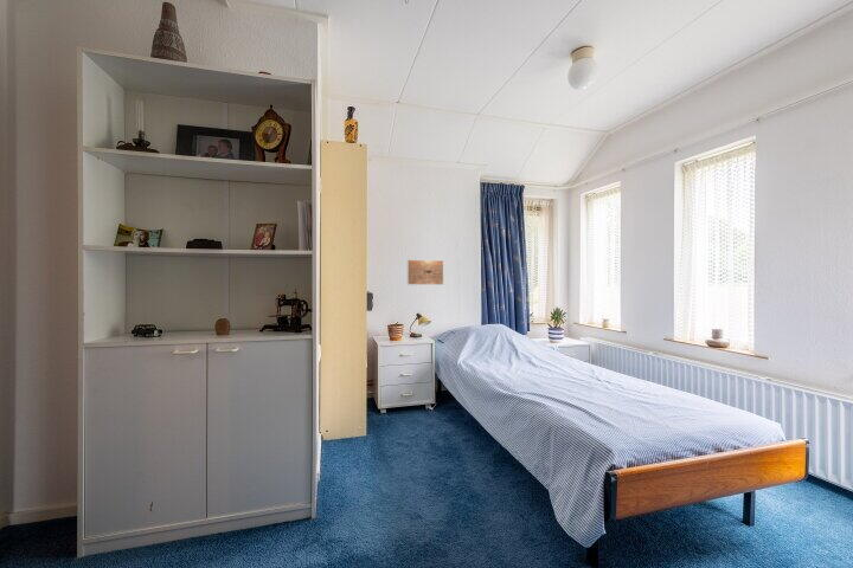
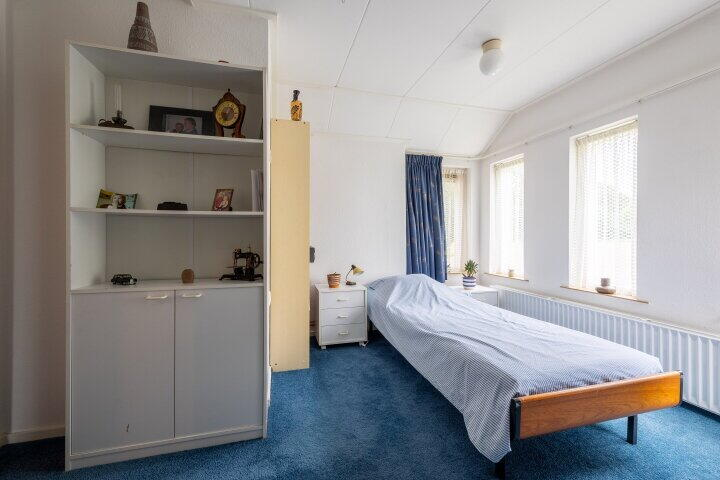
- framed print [406,258,444,286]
